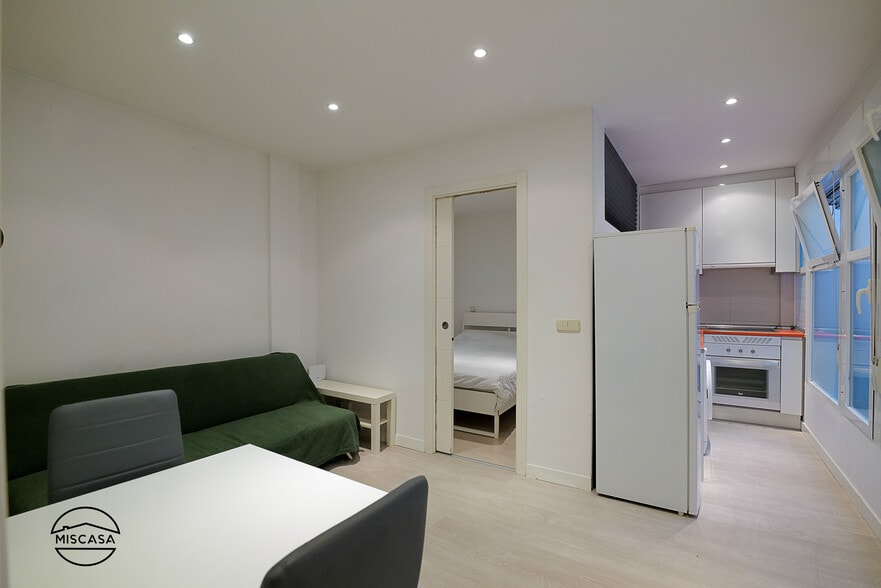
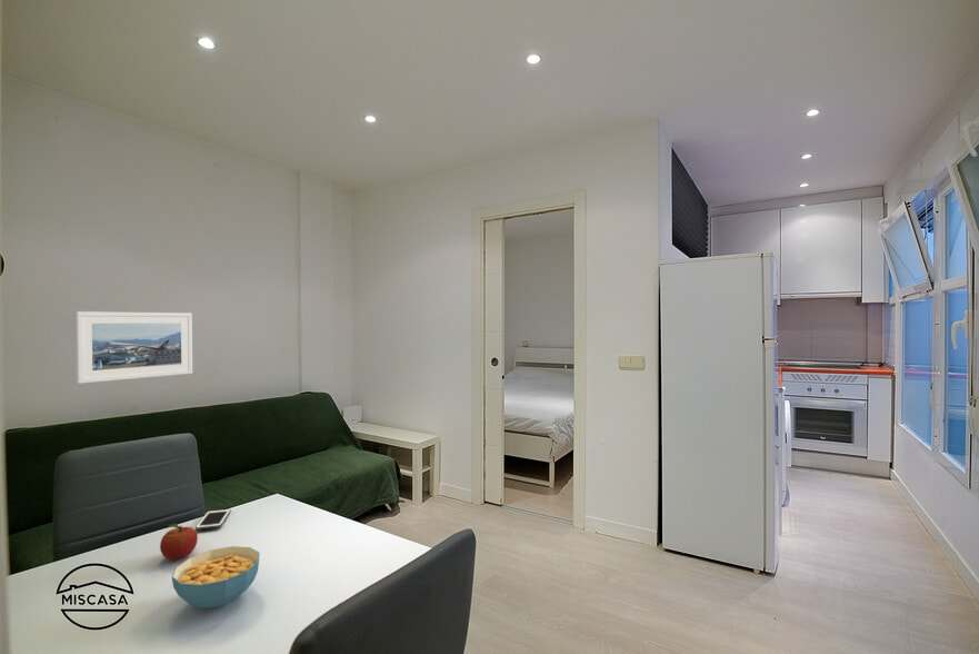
+ cereal bowl [171,545,261,610]
+ cell phone [194,508,232,531]
+ fruit [159,523,199,561]
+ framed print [74,310,193,385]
